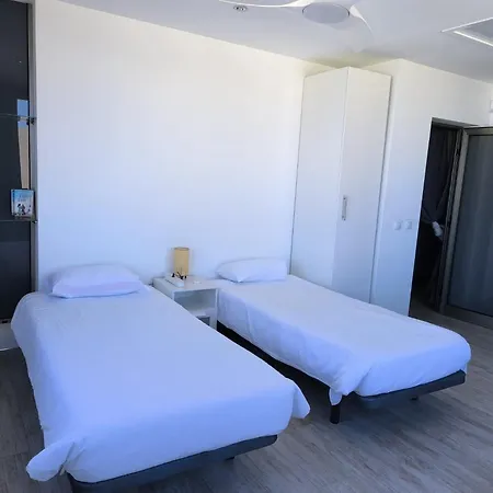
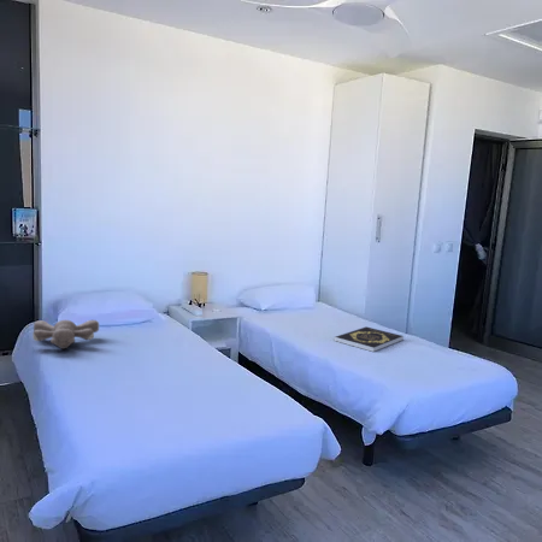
+ stuffed bear [31,319,100,350]
+ book [332,325,405,353]
